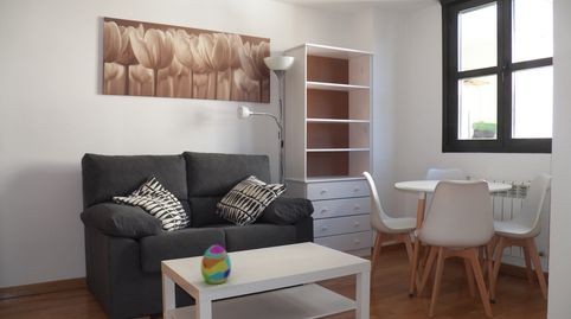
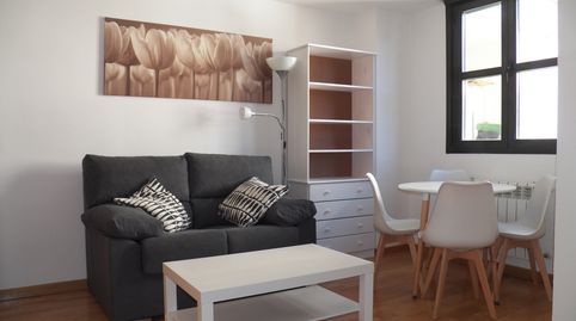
- decorative egg [200,243,232,285]
